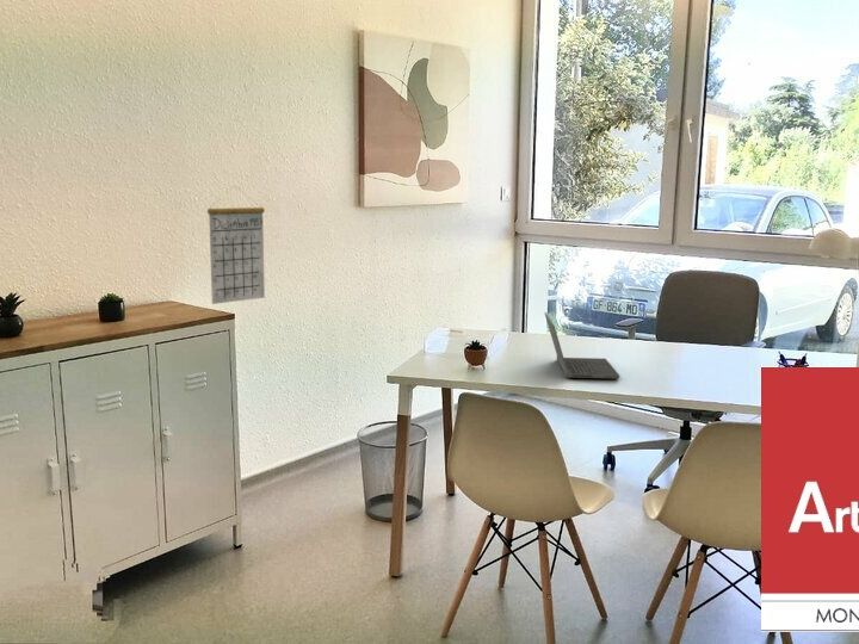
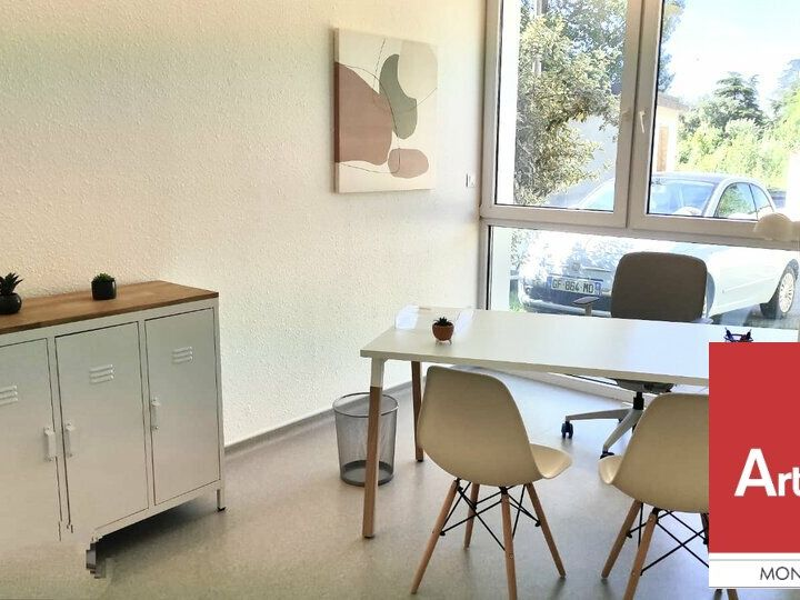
- laptop computer [543,311,620,379]
- calendar [206,185,266,305]
